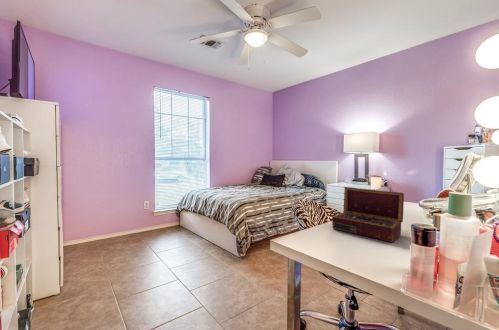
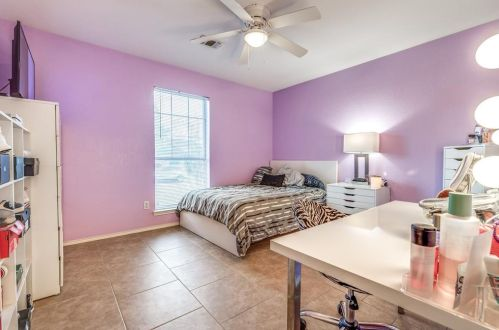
- wooden box [331,187,405,243]
